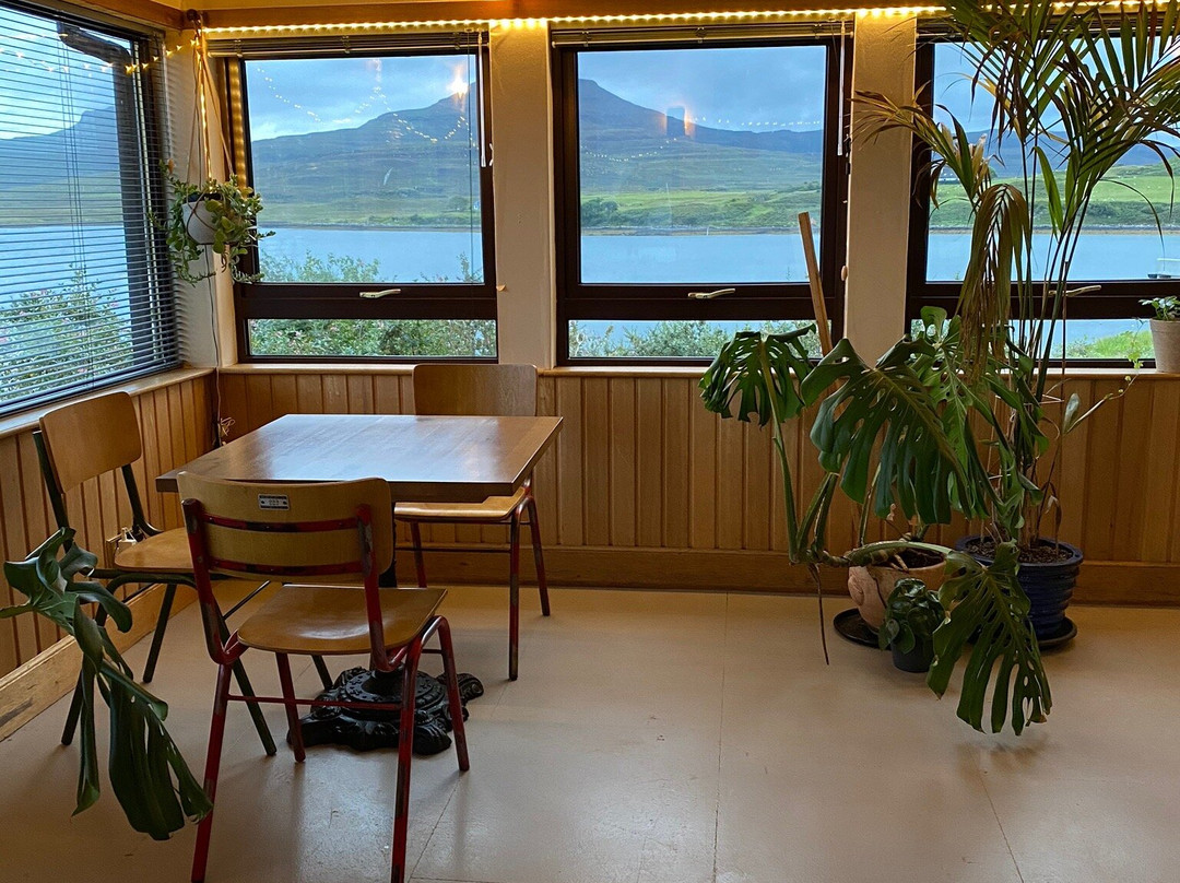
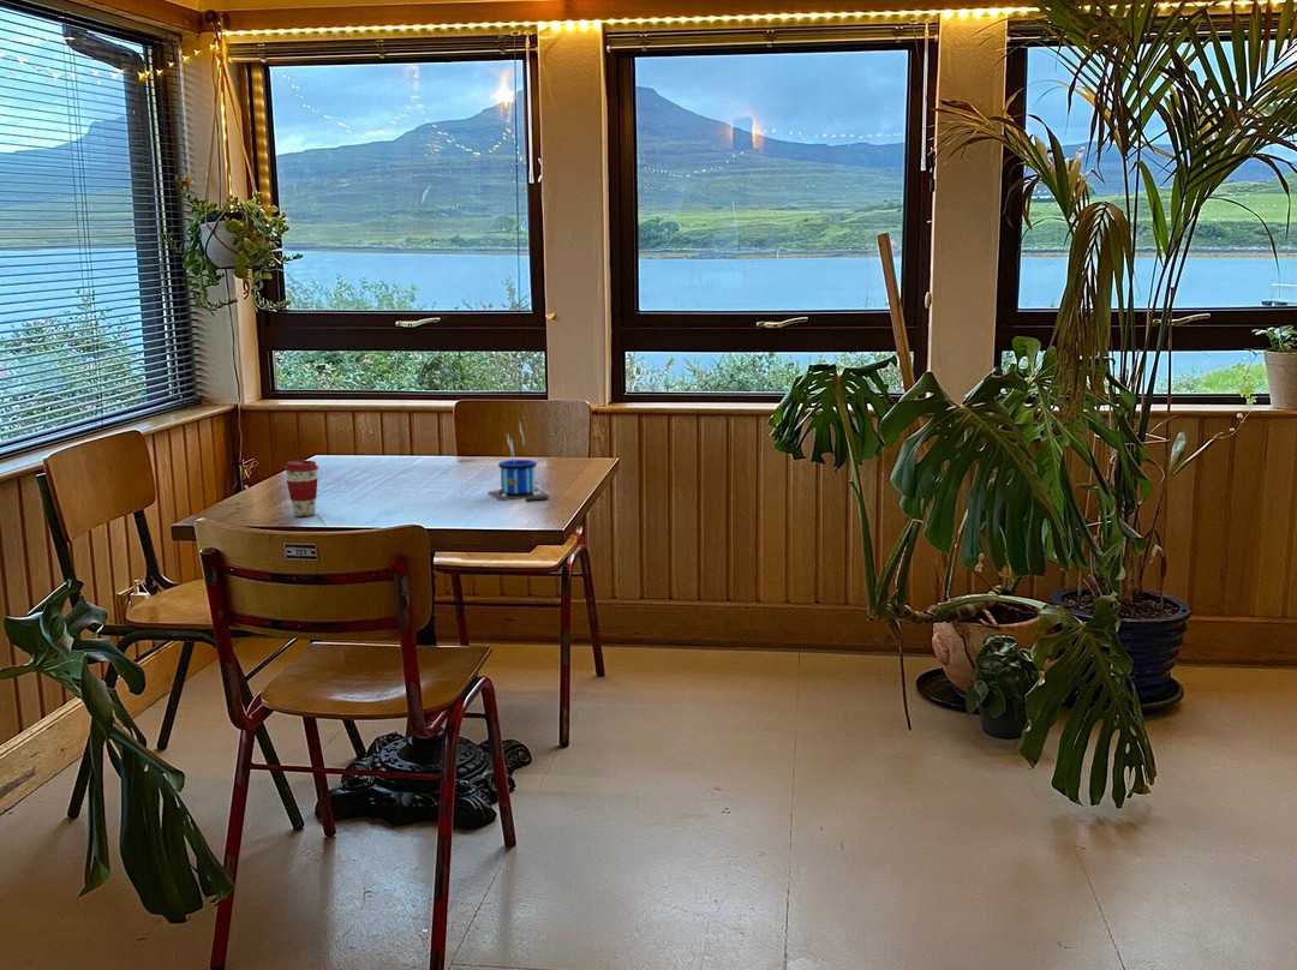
+ coffee cup [283,460,319,517]
+ mug [488,421,550,502]
